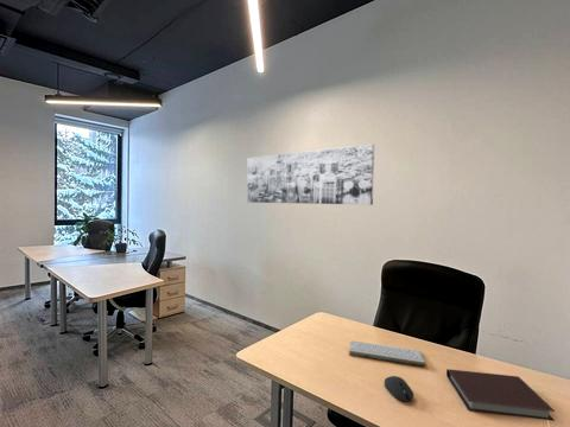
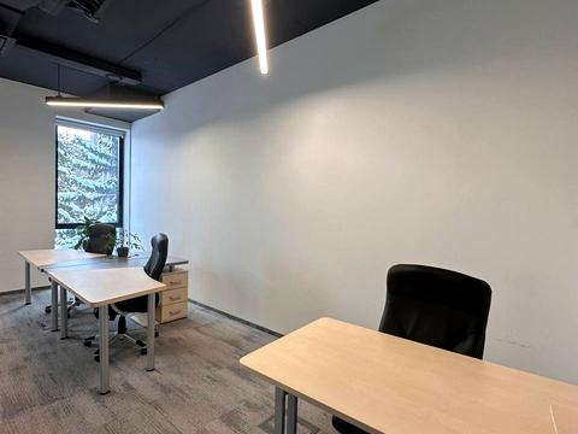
- keyboard [348,339,426,368]
- wall art [246,142,375,206]
- computer mouse [384,375,414,403]
- notebook [445,368,556,422]
